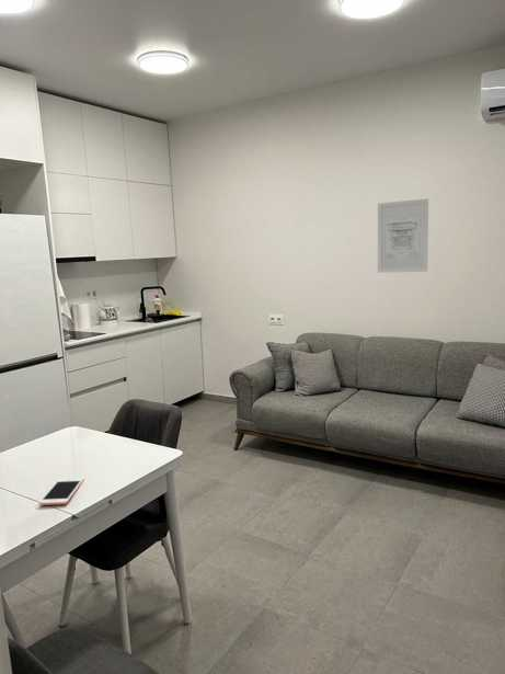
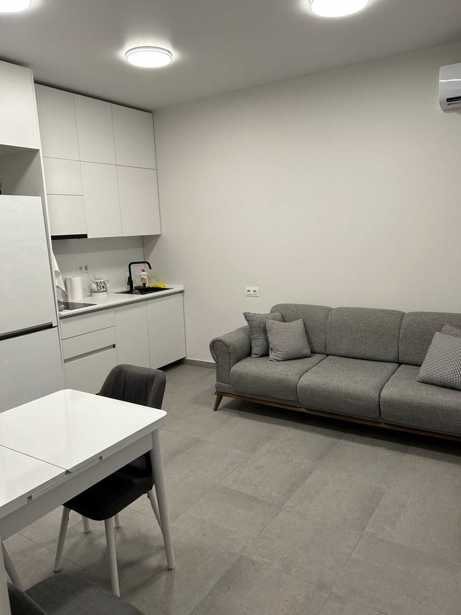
- cell phone [38,477,85,506]
- wall art [377,197,429,274]
